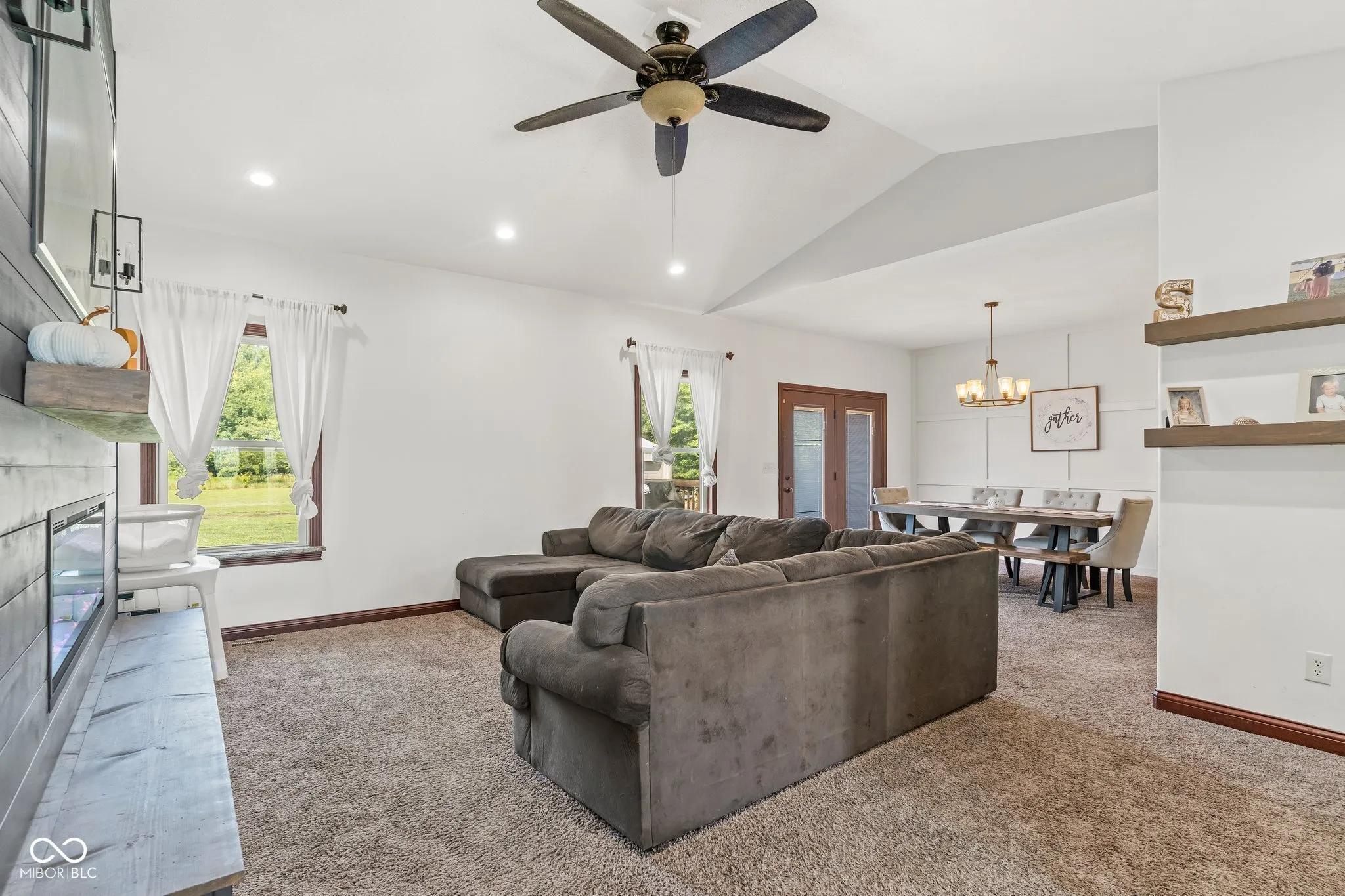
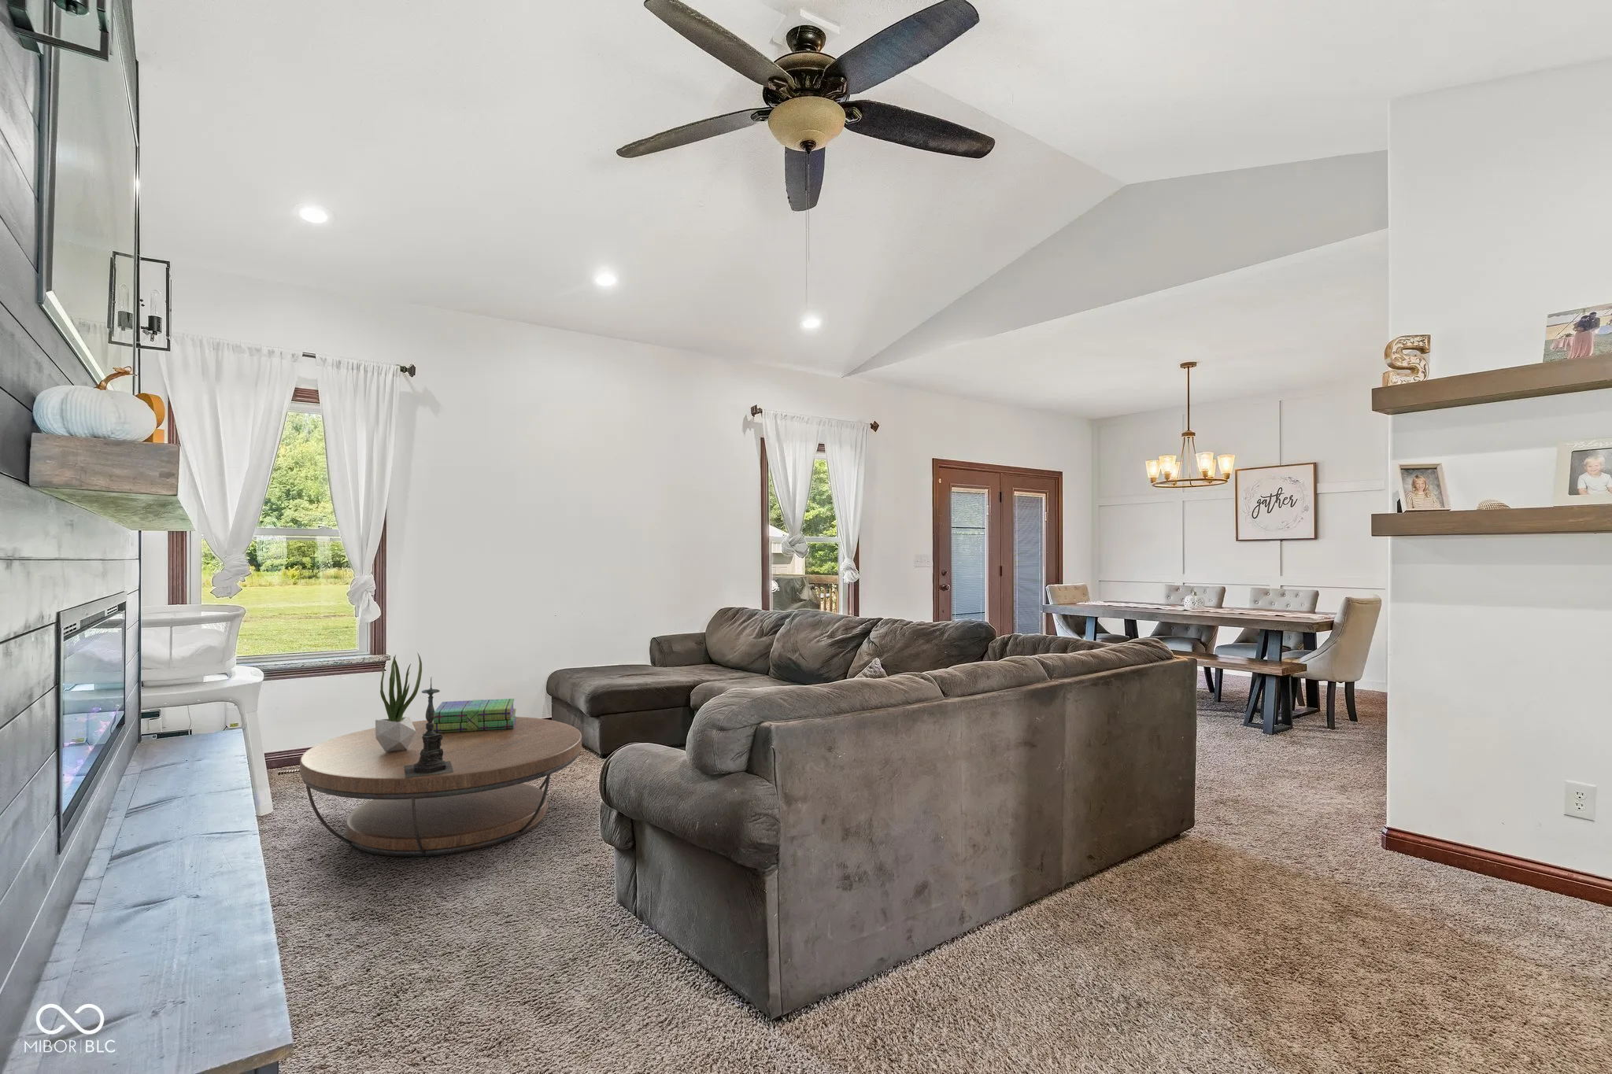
+ coffee table [300,716,582,857]
+ stack of books [433,698,517,734]
+ candle holder [405,677,453,778]
+ potted plant [375,652,423,753]
